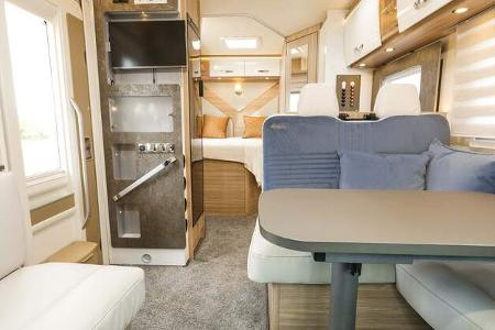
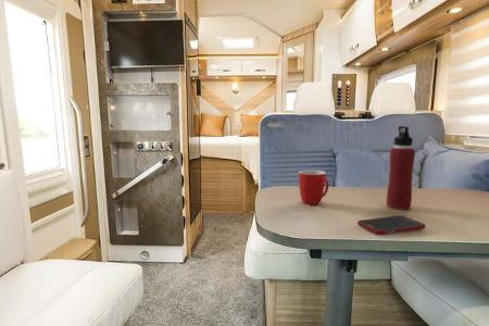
+ water bottle [386,125,416,211]
+ mug [298,168,329,205]
+ cell phone [356,214,427,236]
